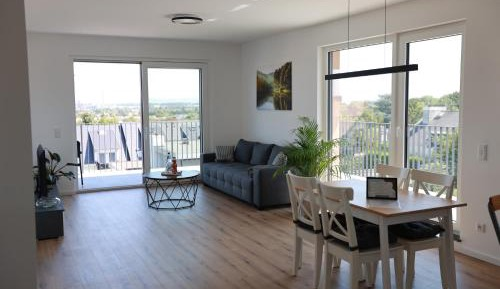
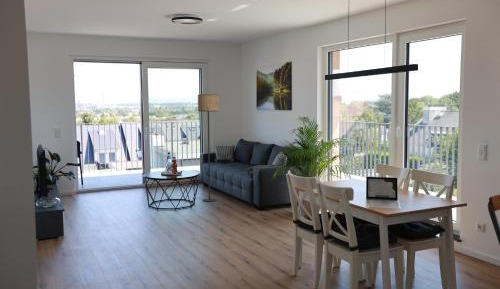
+ floor lamp [197,93,220,203]
